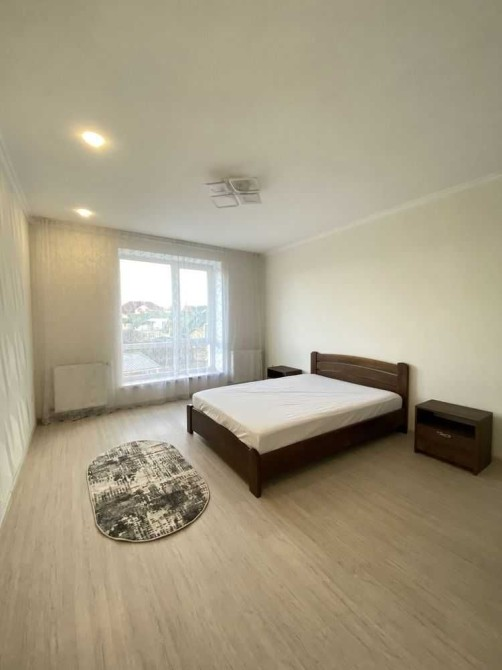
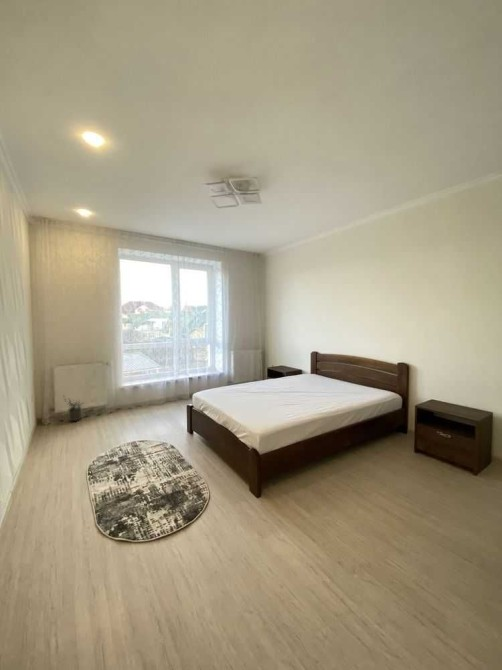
+ potted plant [63,394,85,422]
